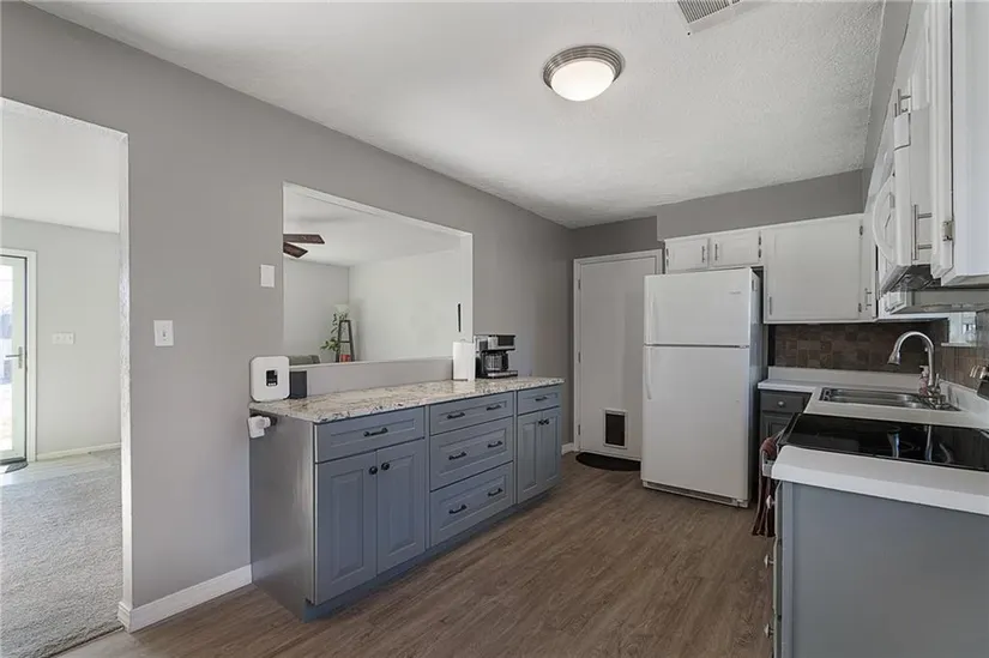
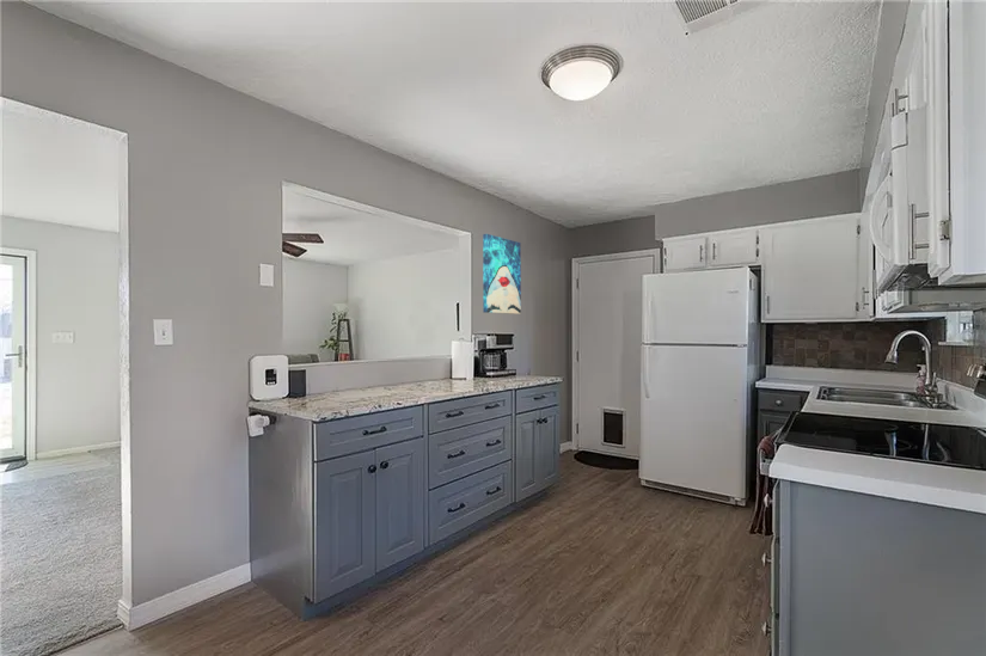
+ wall art [482,233,522,315]
